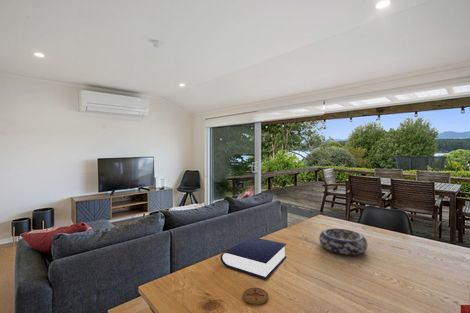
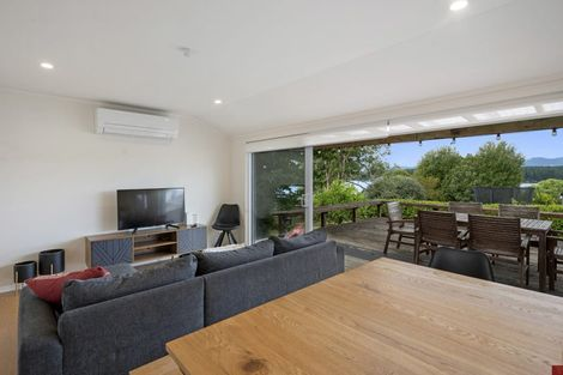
- book [220,236,287,280]
- coaster [242,287,269,306]
- decorative bowl [318,227,369,256]
